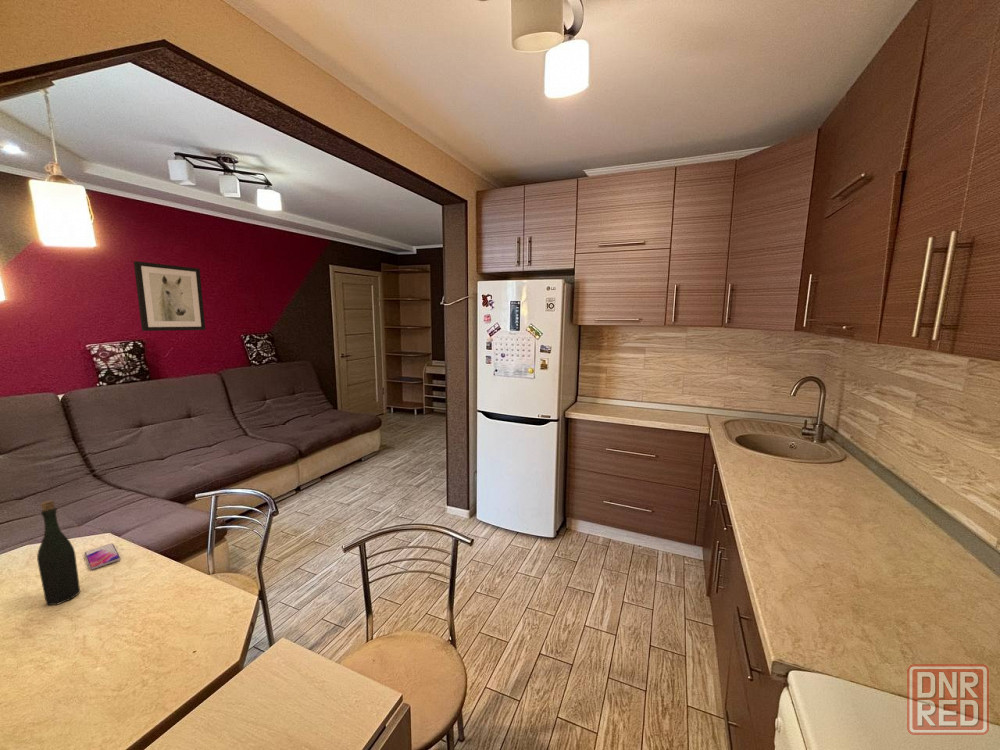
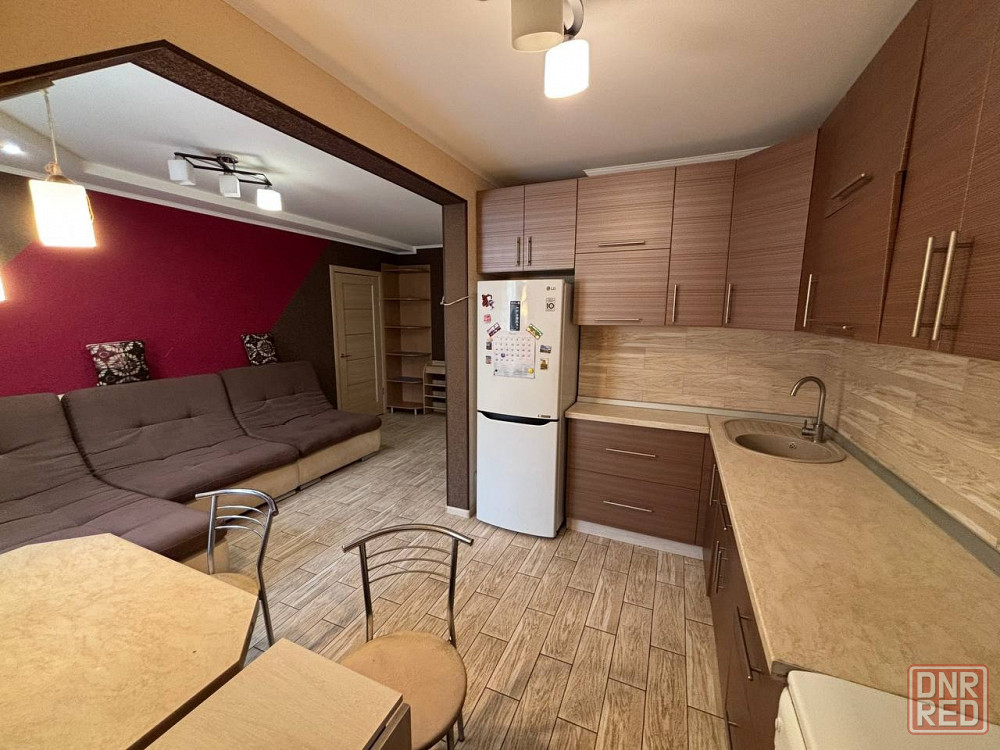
- bottle [36,499,81,606]
- wall art [133,260,206,332]
- smartphone [84,542,121,571]
